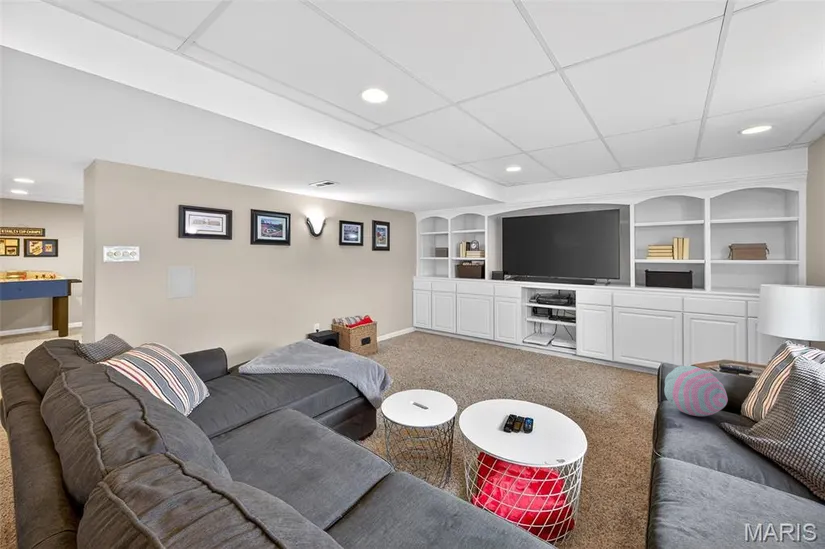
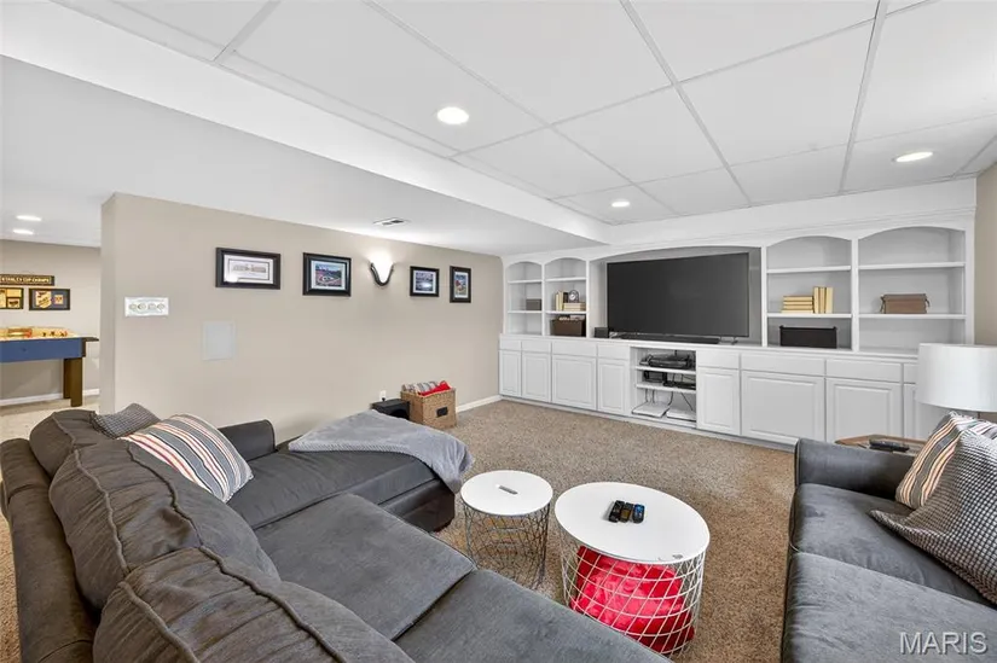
- cushion [663,365,729,417]
